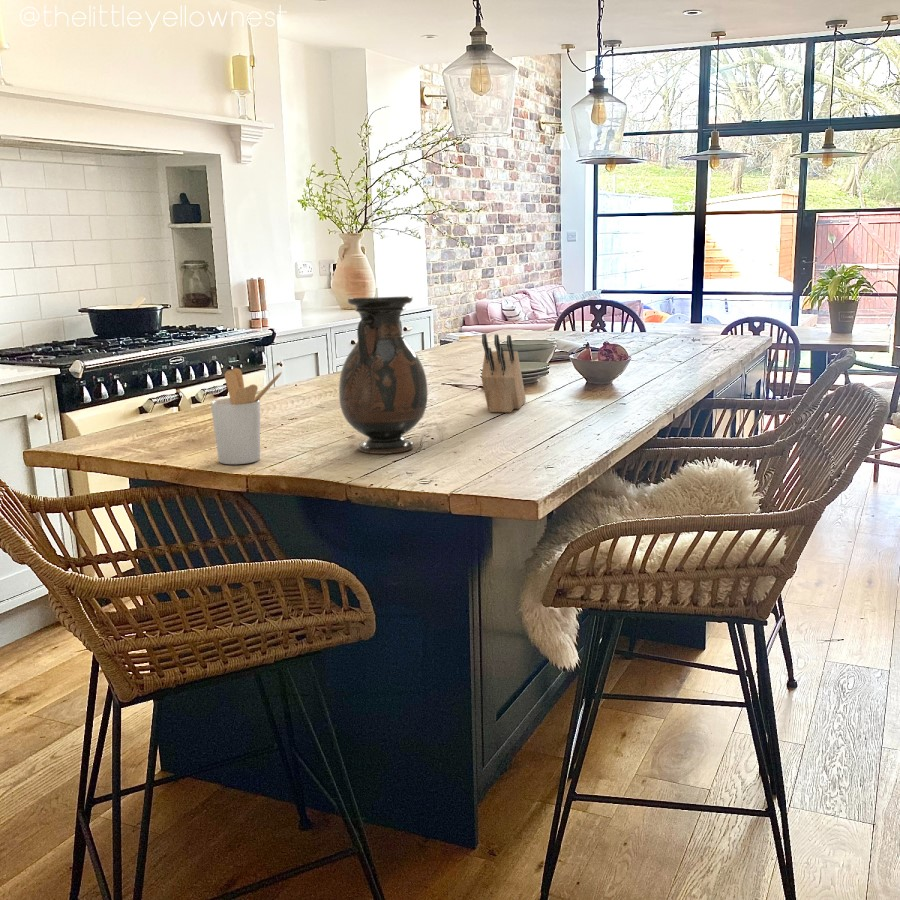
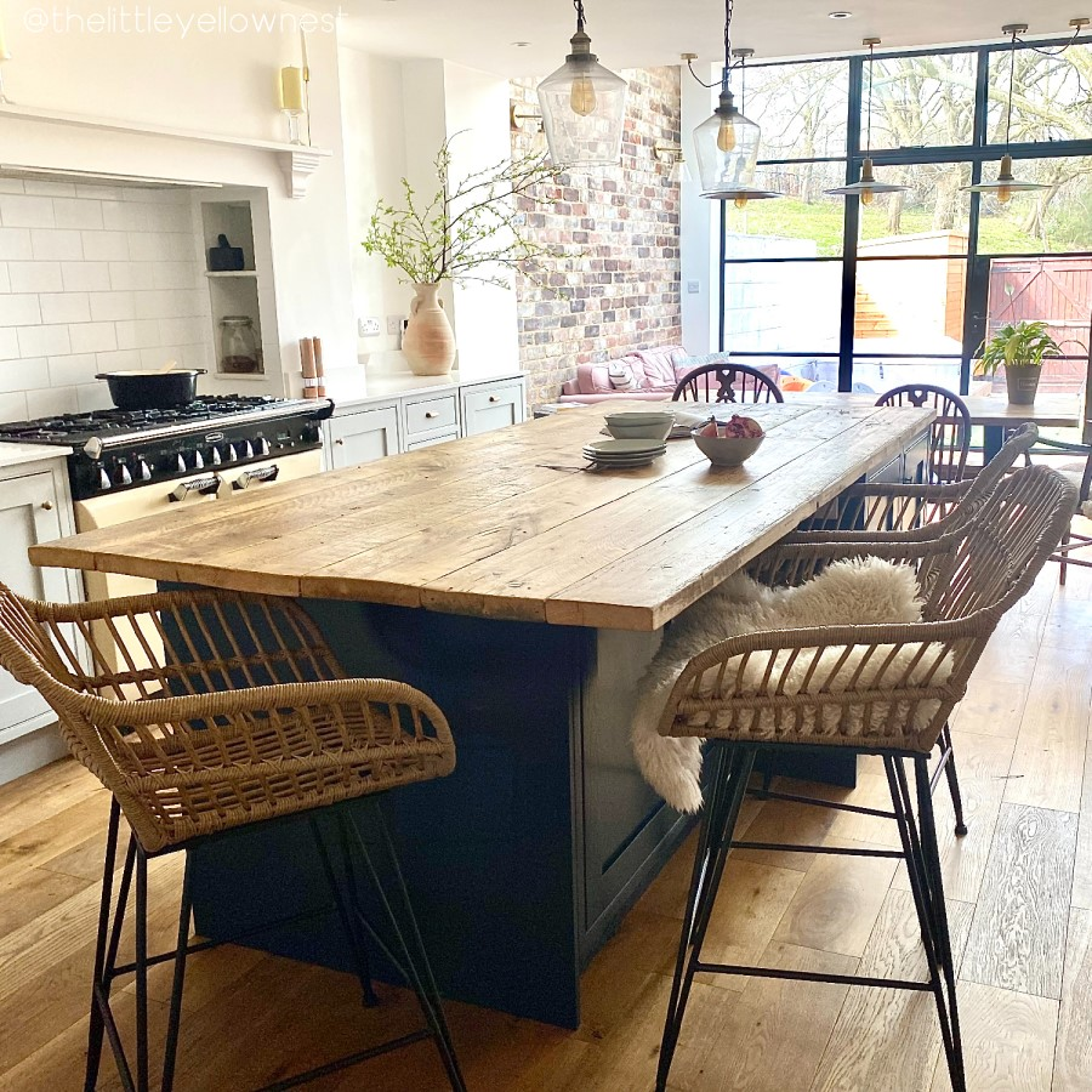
- utensil holder [210,367,283,465]
- vase [338,295,429,455]
- knife block [480,333,527,413]
